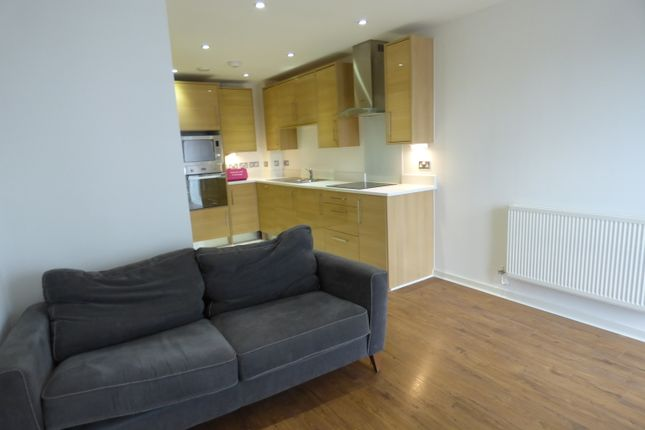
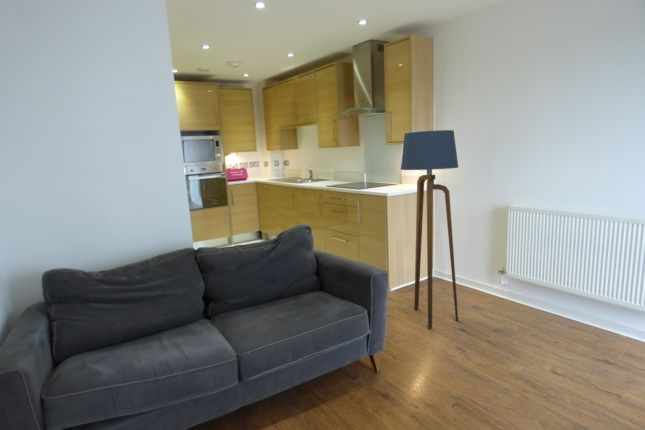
+ floor lamp [400,129,459,330]
